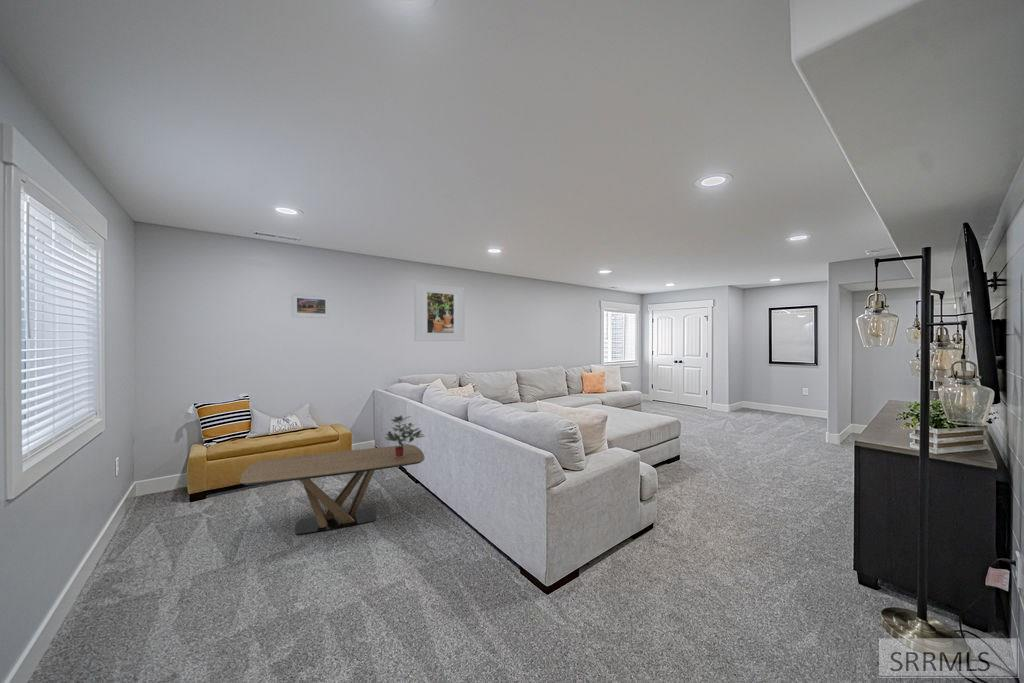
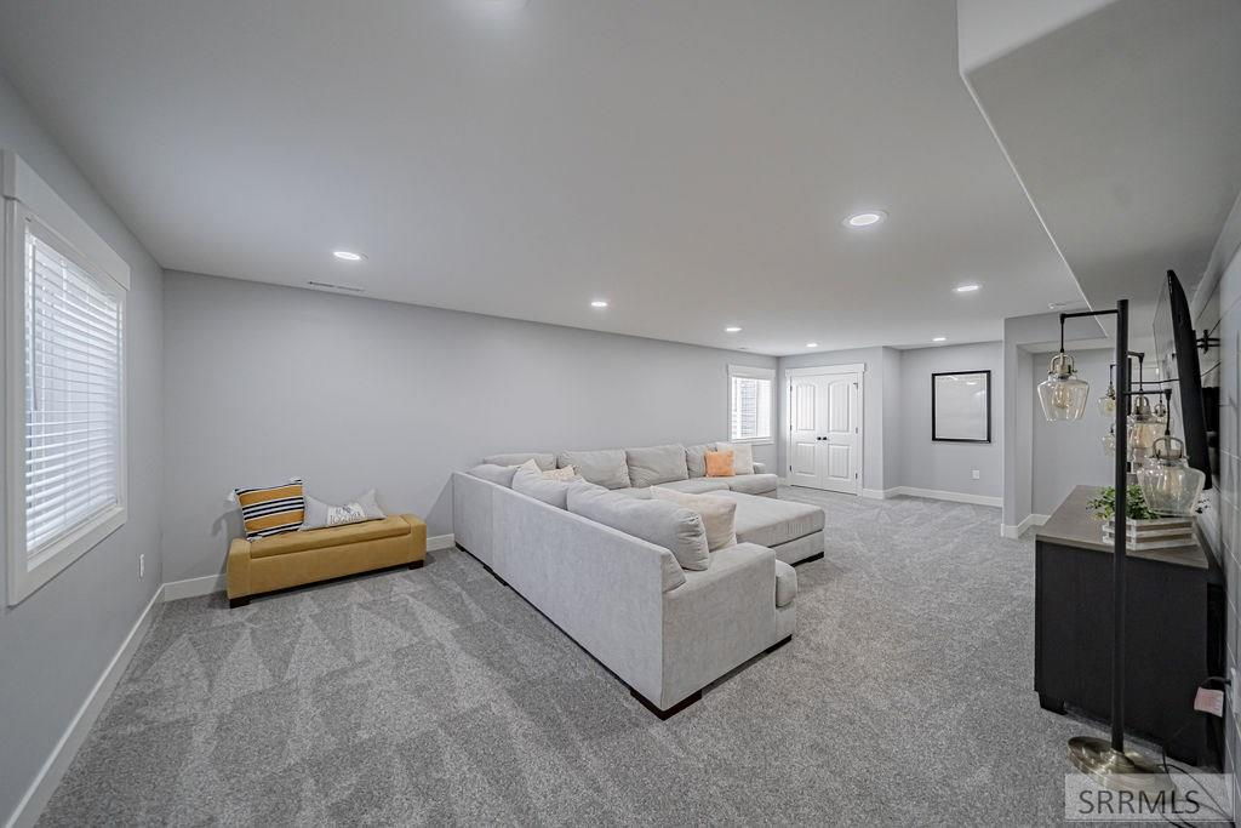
- coffee table [239,444,426,536]
- potted plant [384,414,427,458]
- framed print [413,282,466,342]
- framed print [290,292,331,319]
